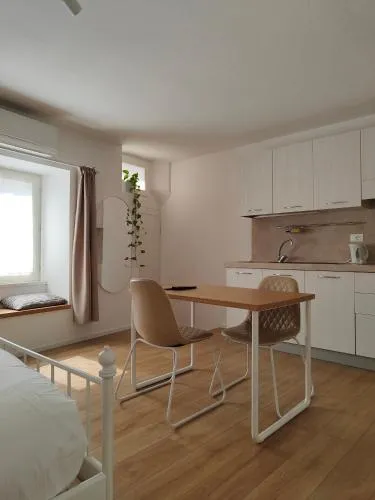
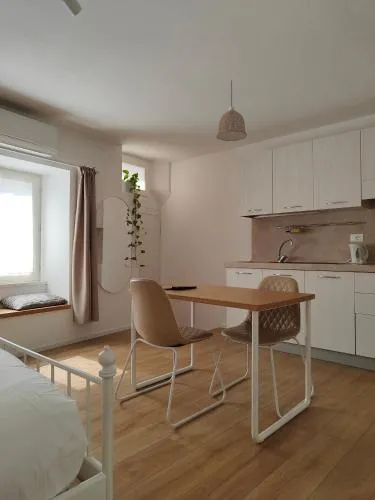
+ pendant lamp [216,79,248,142]
